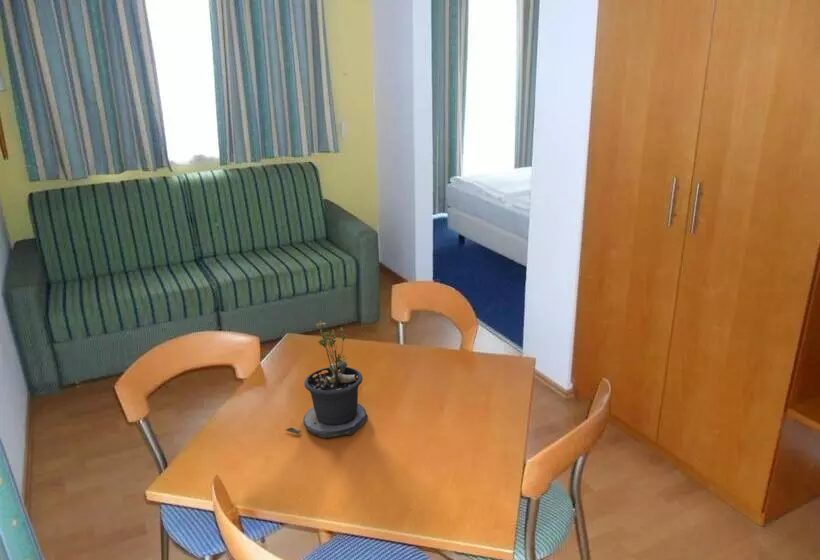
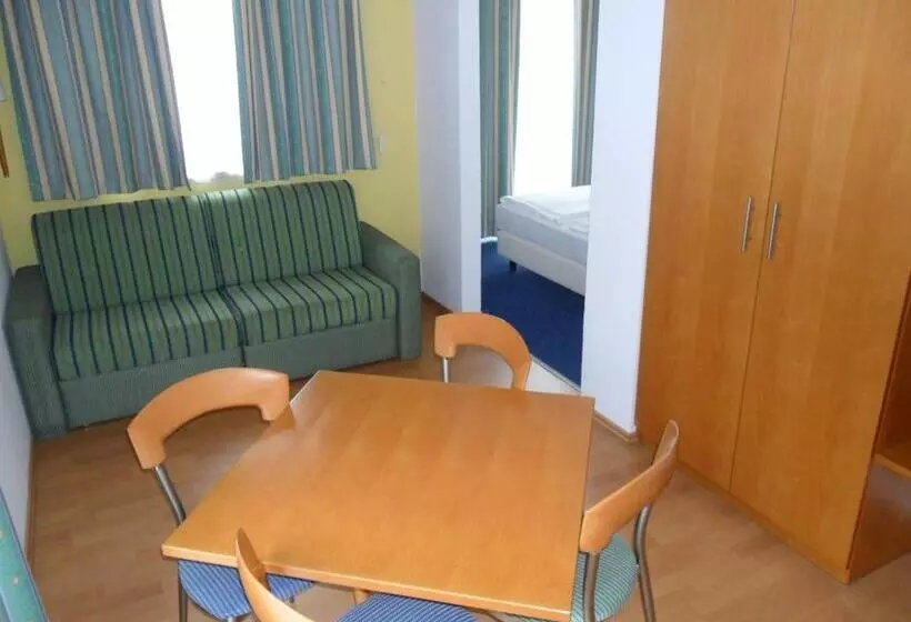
- potted plant [285,319,369,439]
